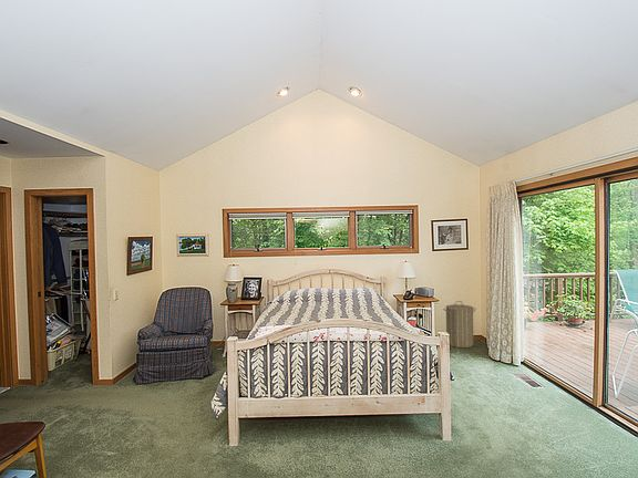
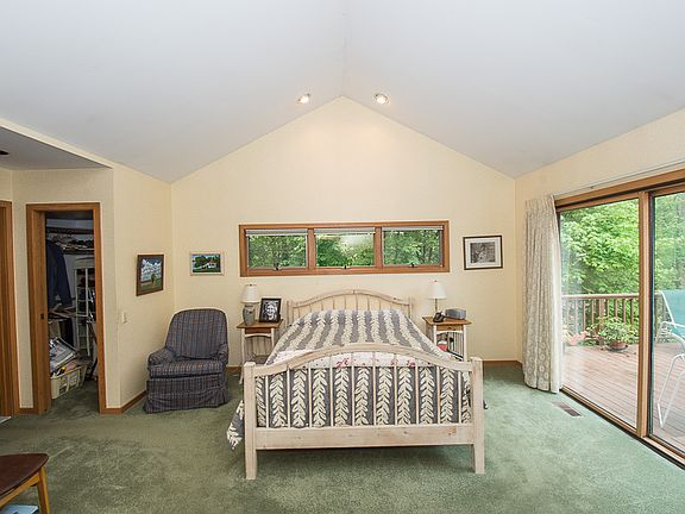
- laundry hamper [442,300,476,349]
